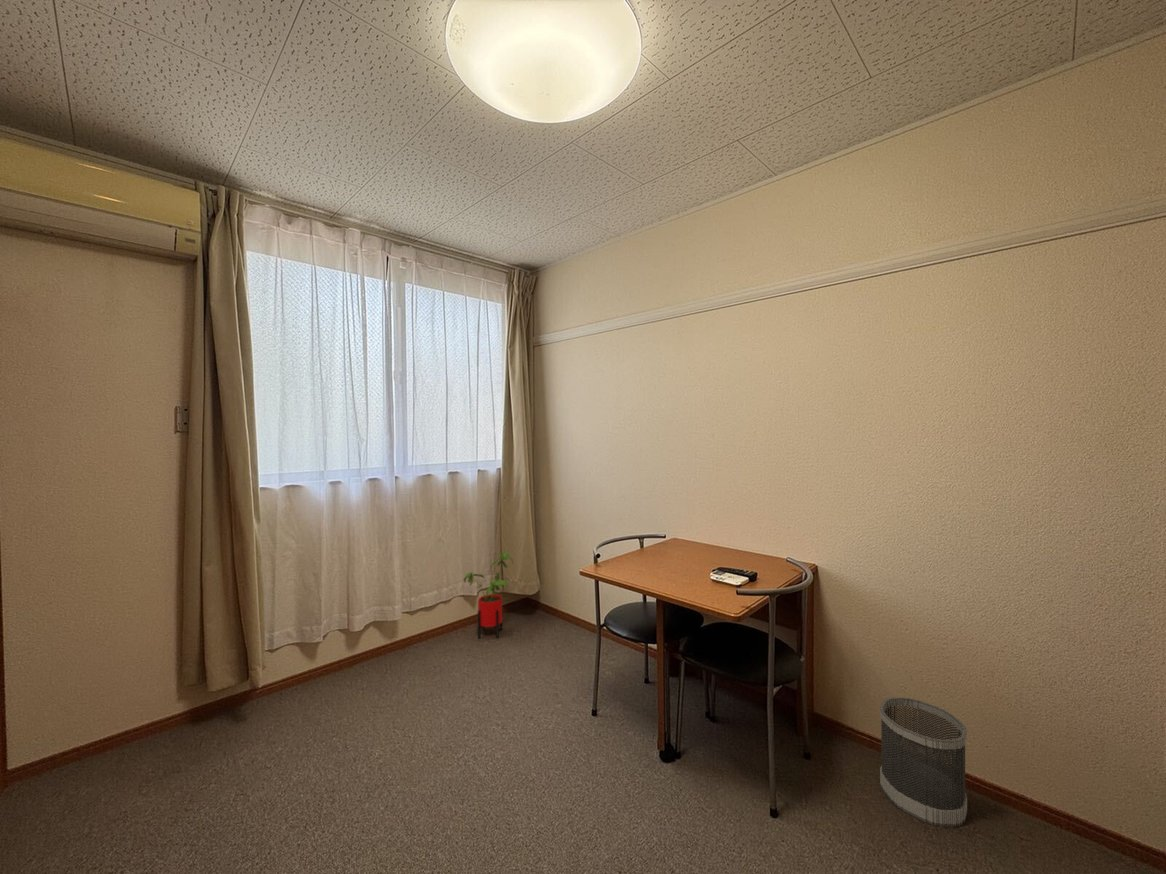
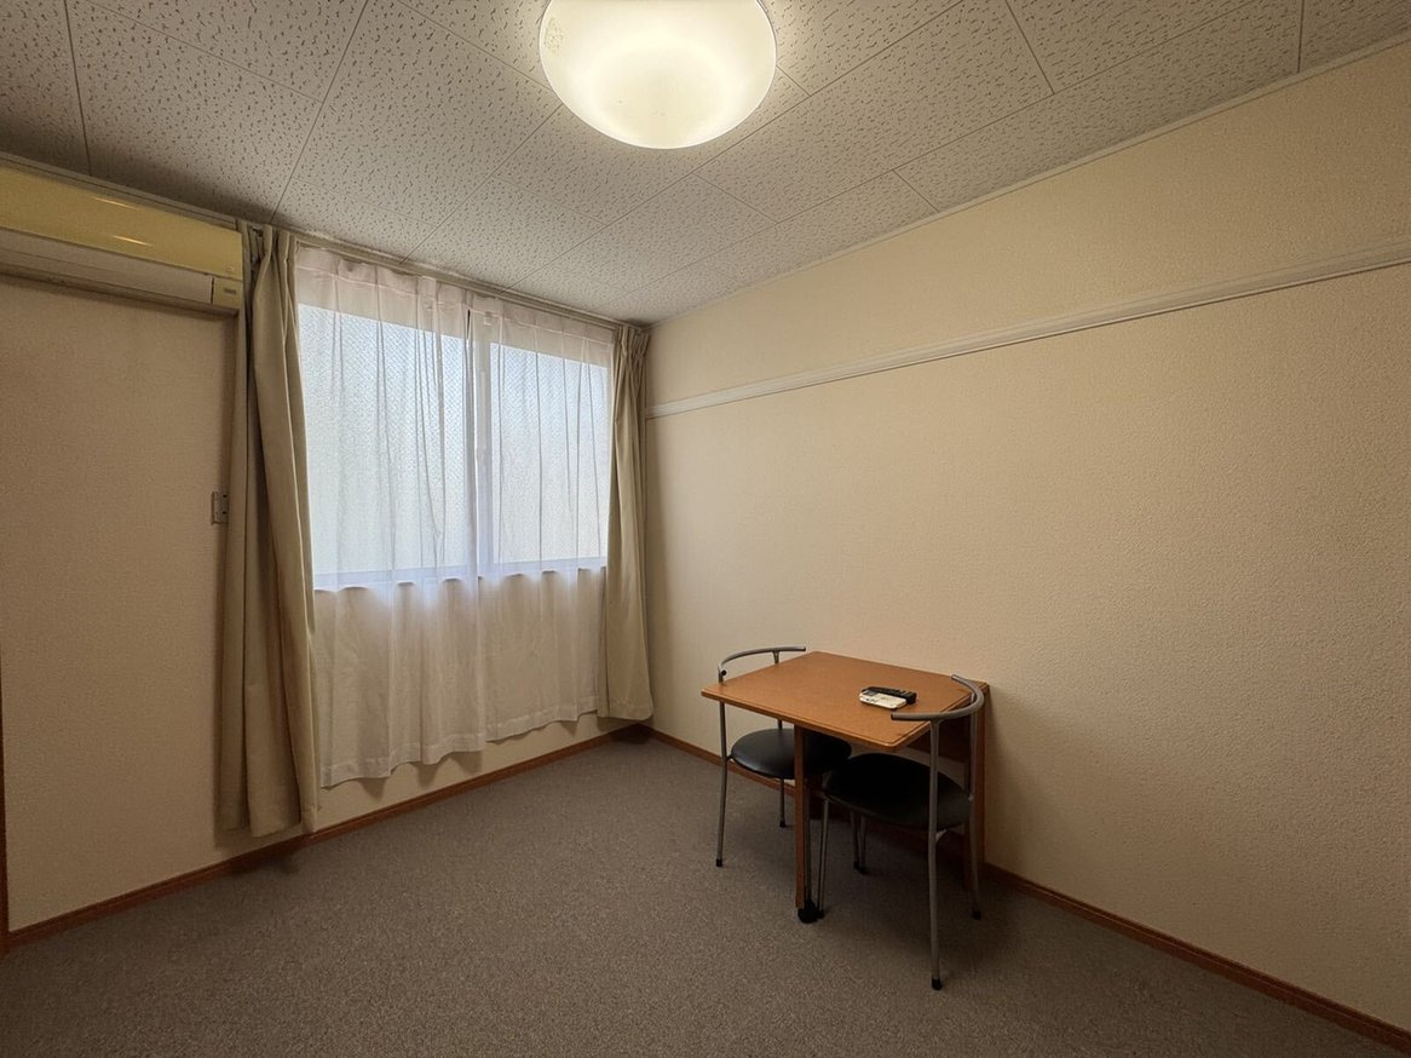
- house plant [463,551,514,639]
- wastebasket [879,696,968,828]
